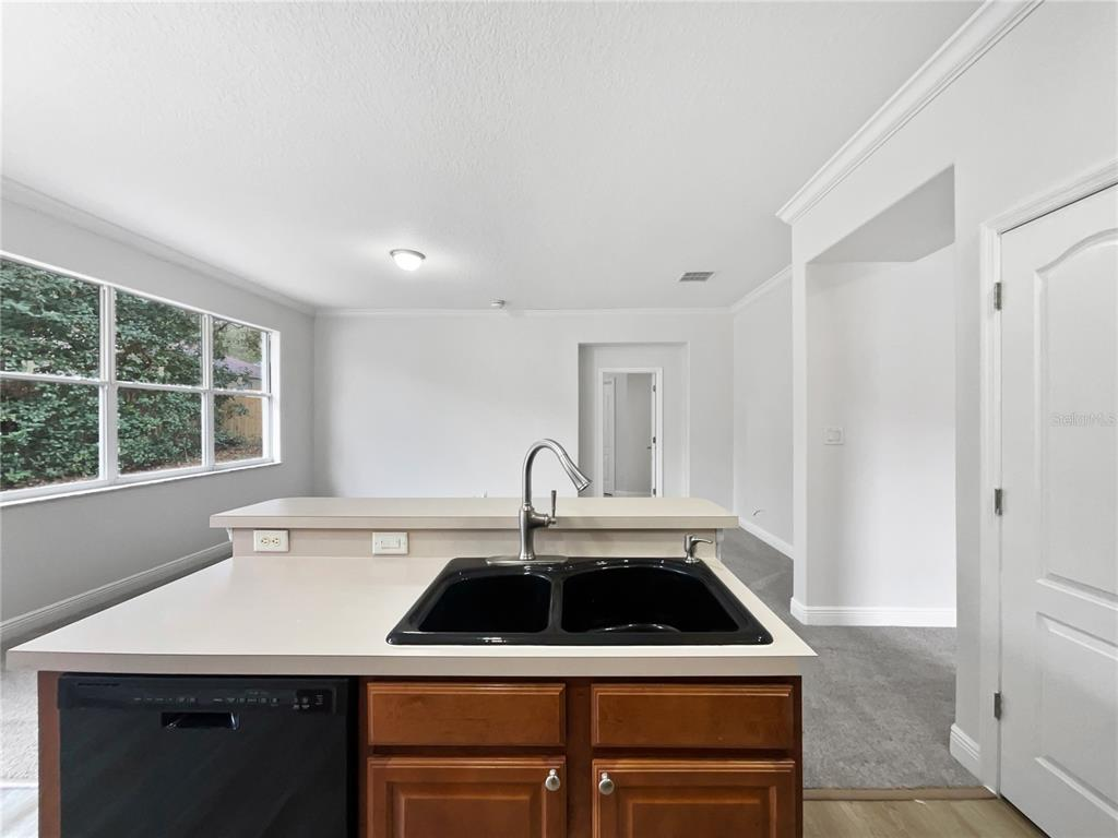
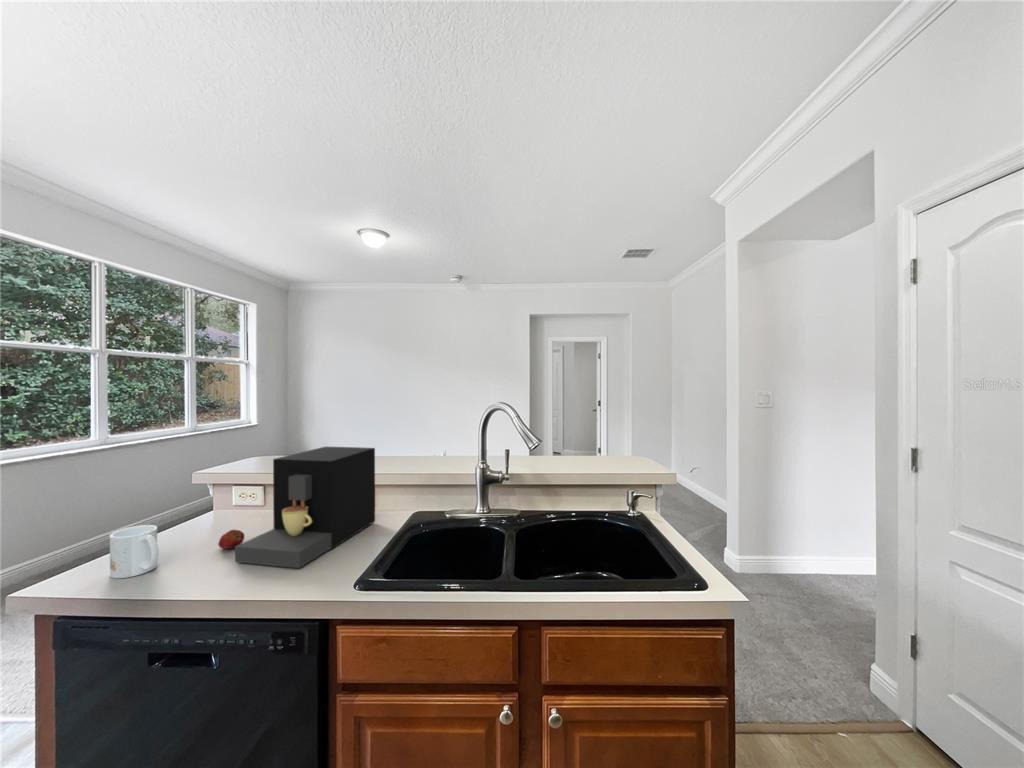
+ coffee maker [234,446,376,569]
+ fruit [217,529,246,550]
+ mug [109,524,160,579]
